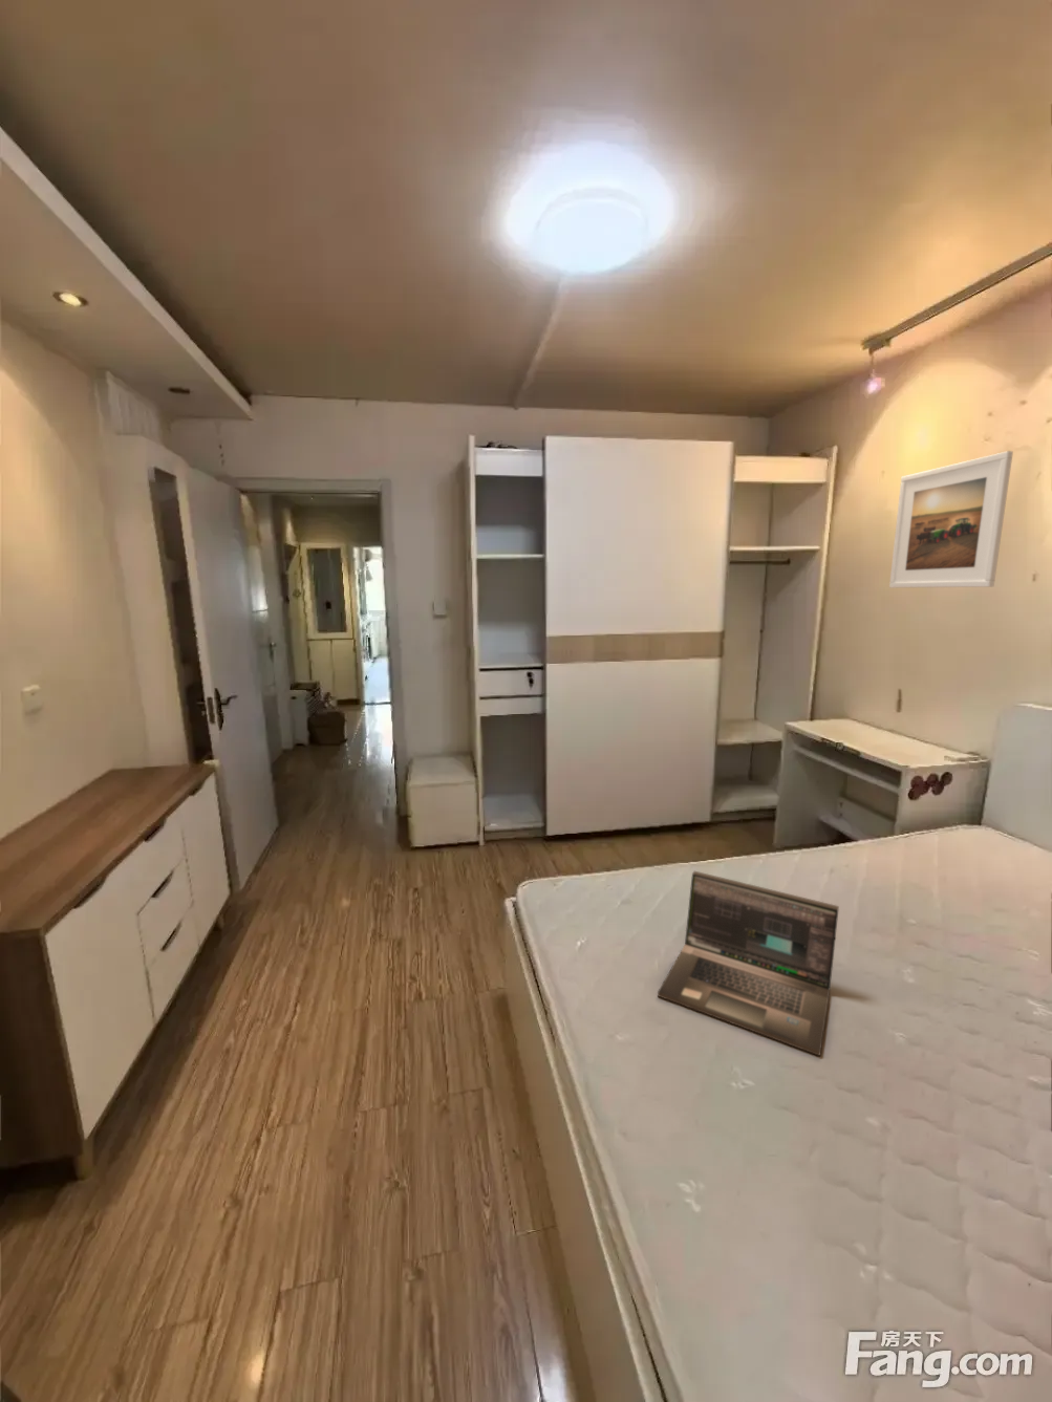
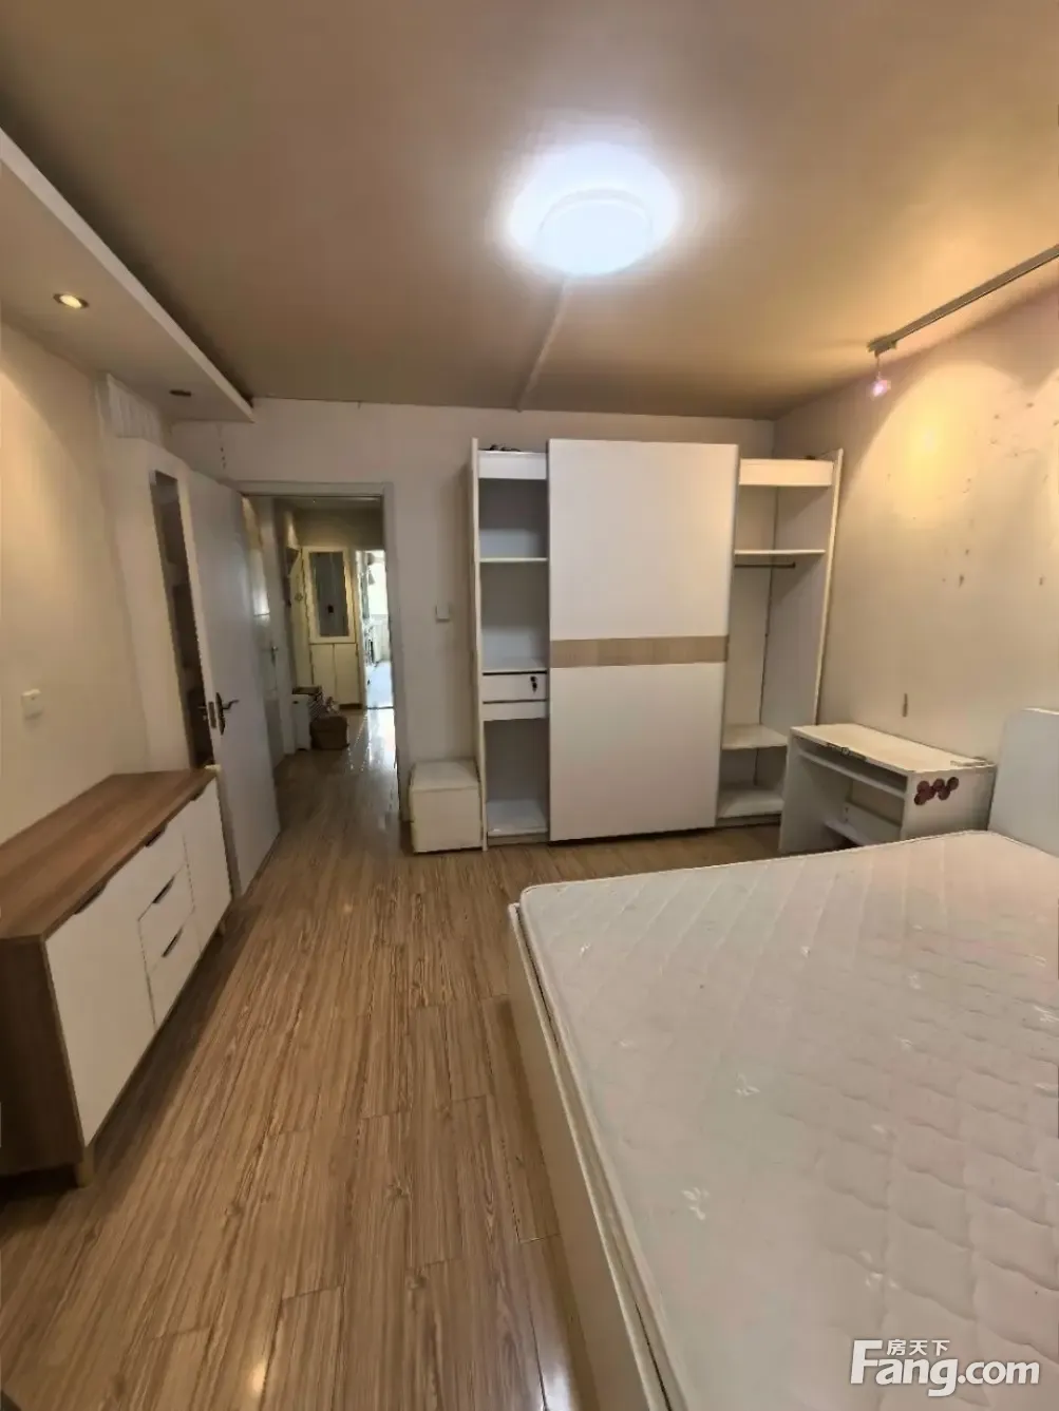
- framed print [888,450,1014,589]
- laptop [656,871,840,1057]
